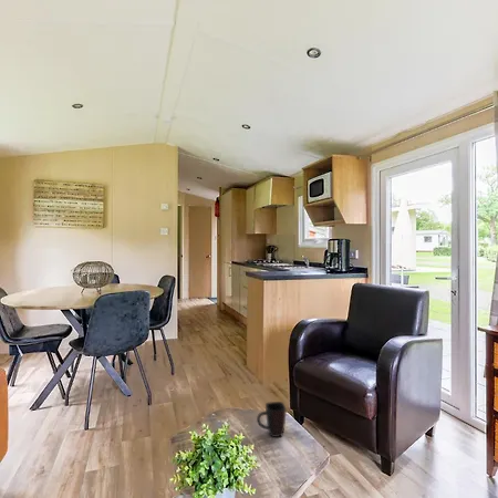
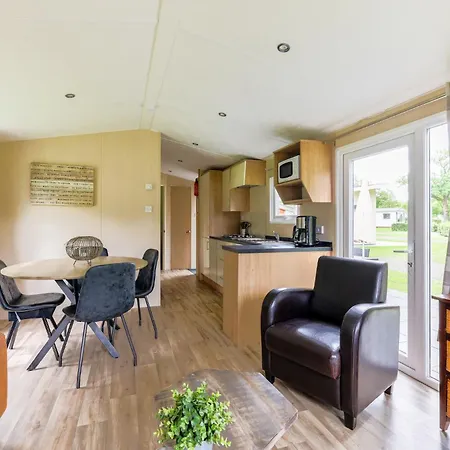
- mug [256,401,288,438]
